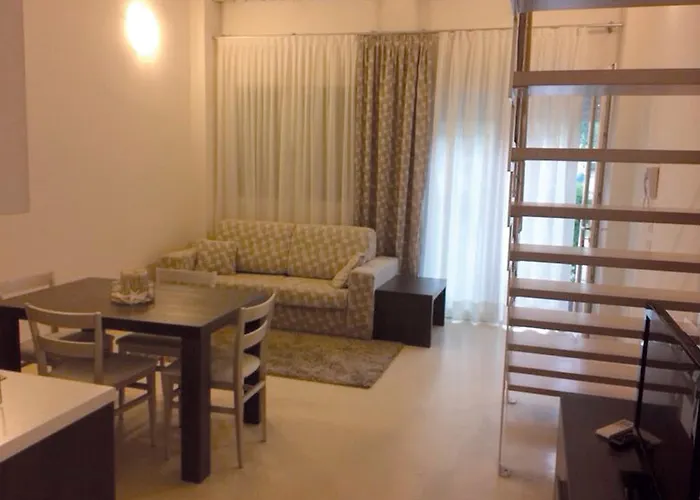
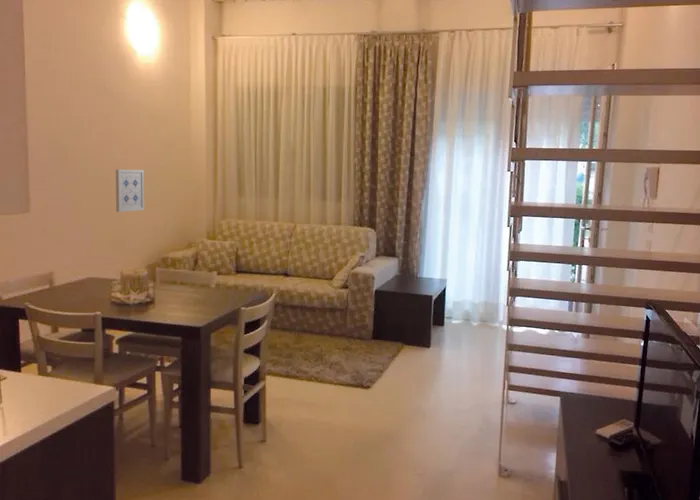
+ wall art [115,168,145,213]
